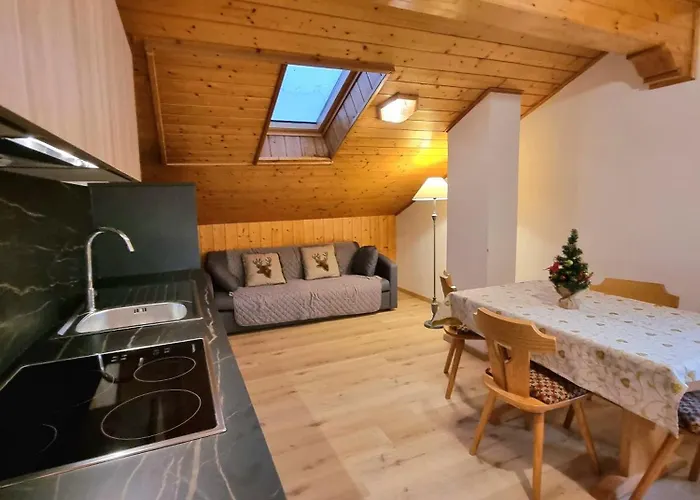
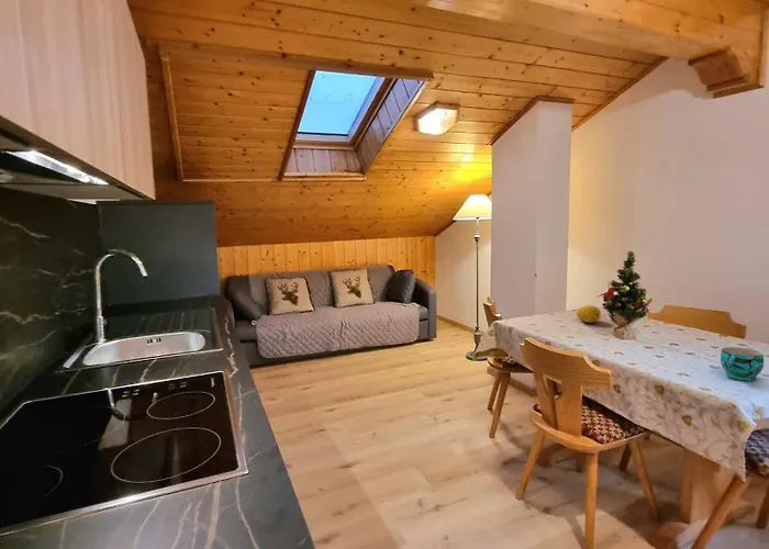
+ cup [720,346,765,382]
+ fruit [575,304,602,324]
